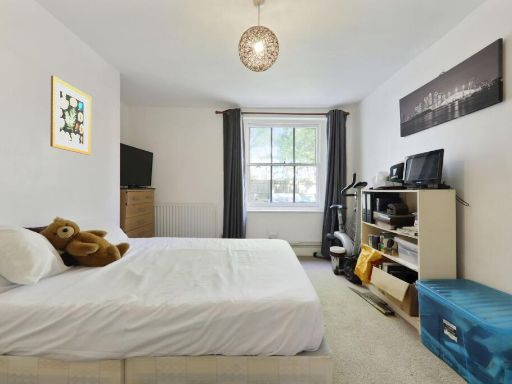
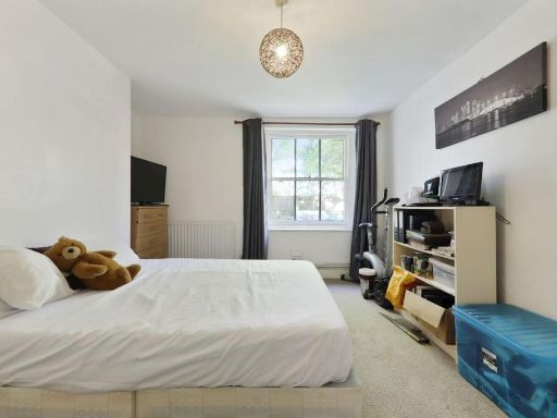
- wall art [49,75,92,156]
